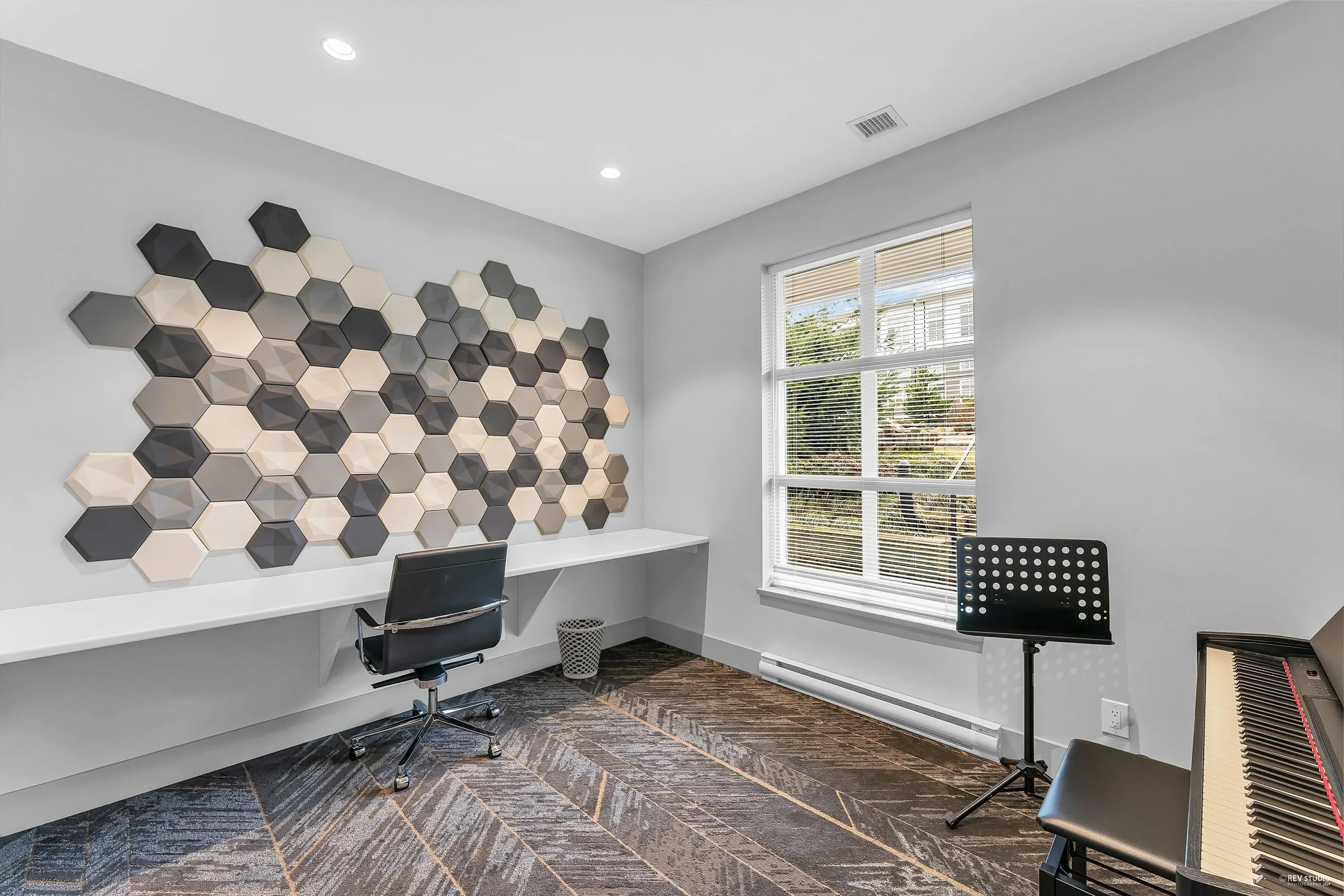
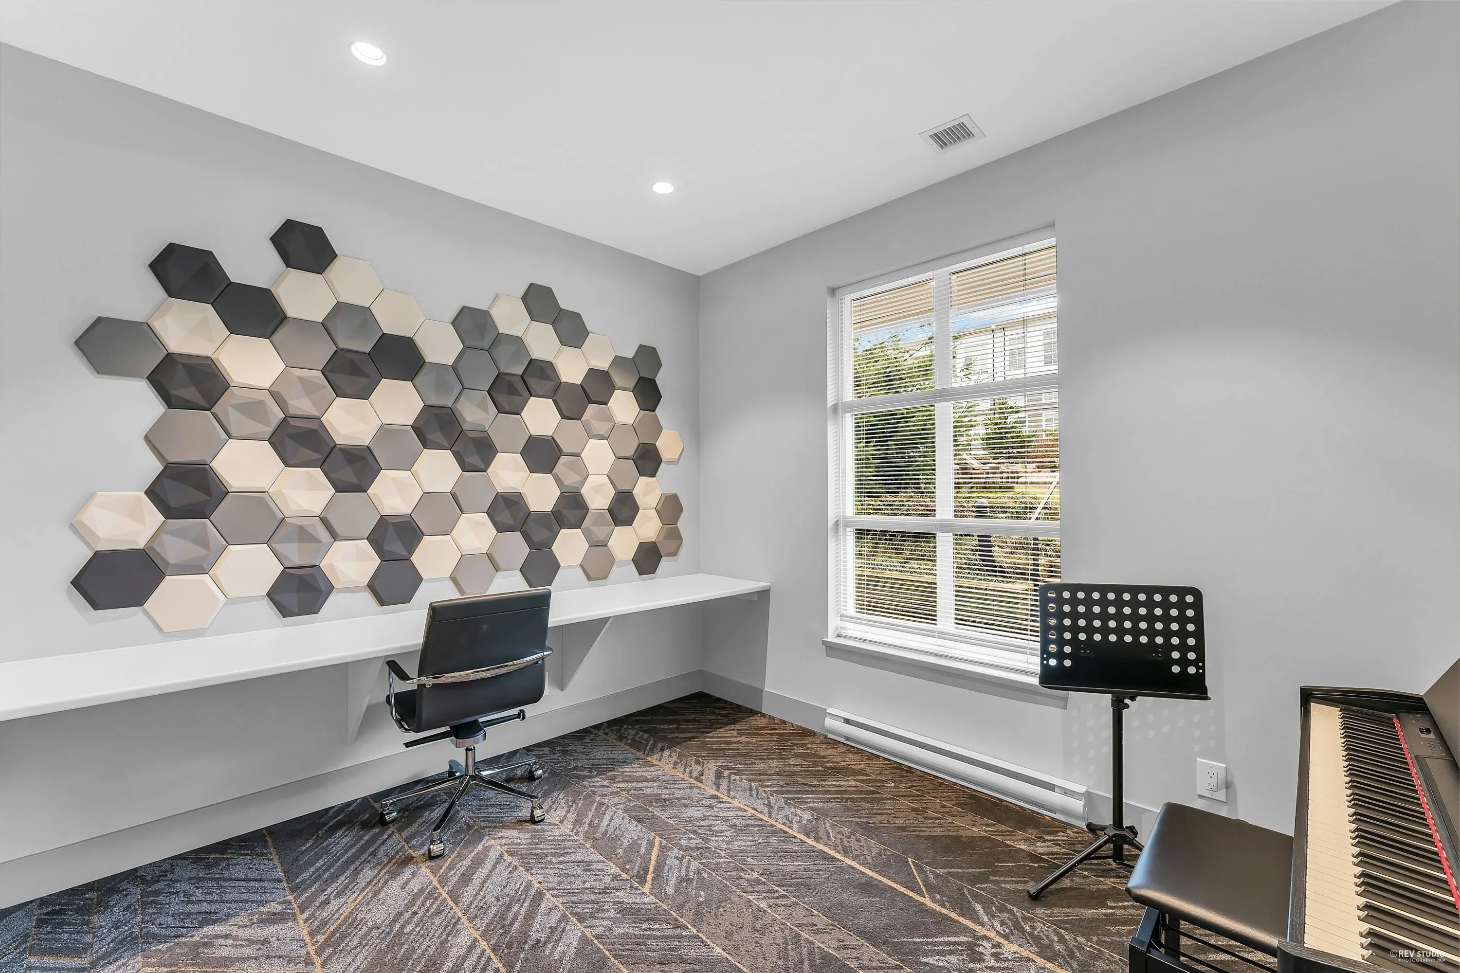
- wastebasket [555,615,607,679]
